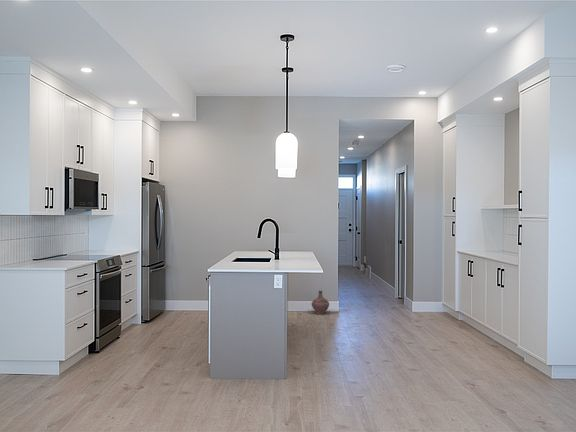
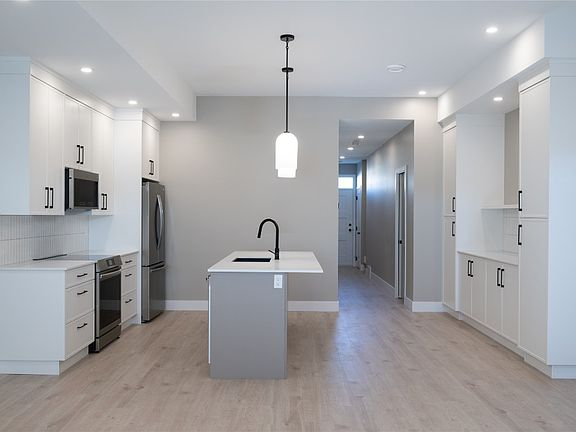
- ceramic jug [311,290,330,316]
